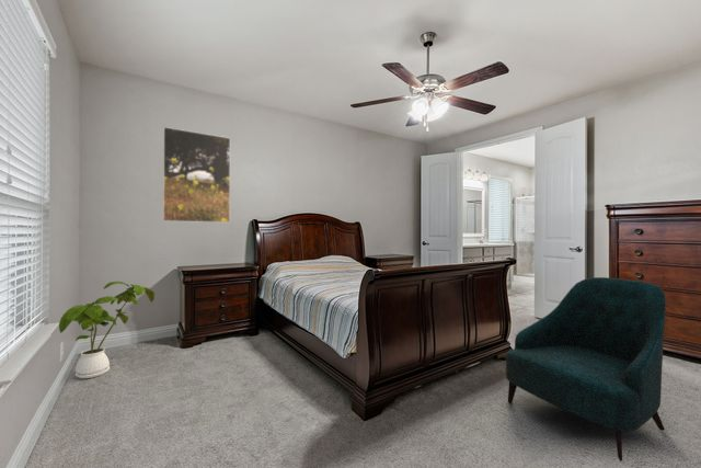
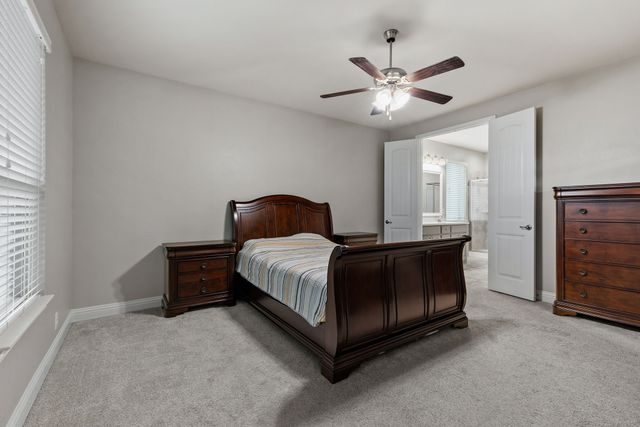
- armchair [505,276,667,463]
- house plant [58,281,156,379]
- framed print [162,126,231,224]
